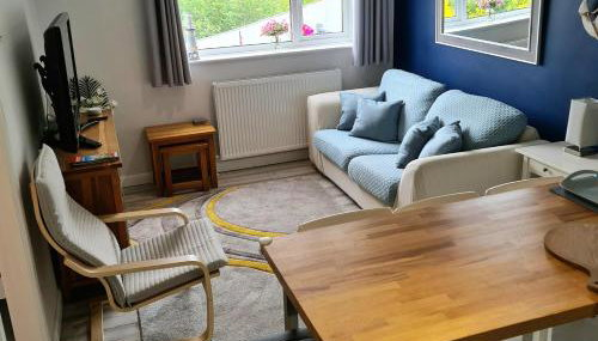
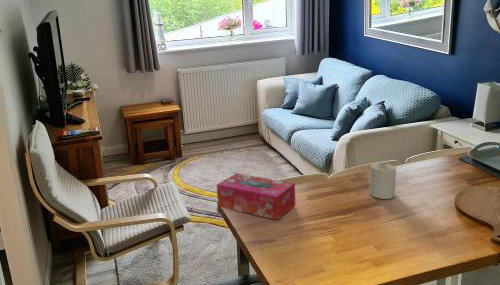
+ tissue box [216,172,296,221]
+ candle [368,161,397,200]
